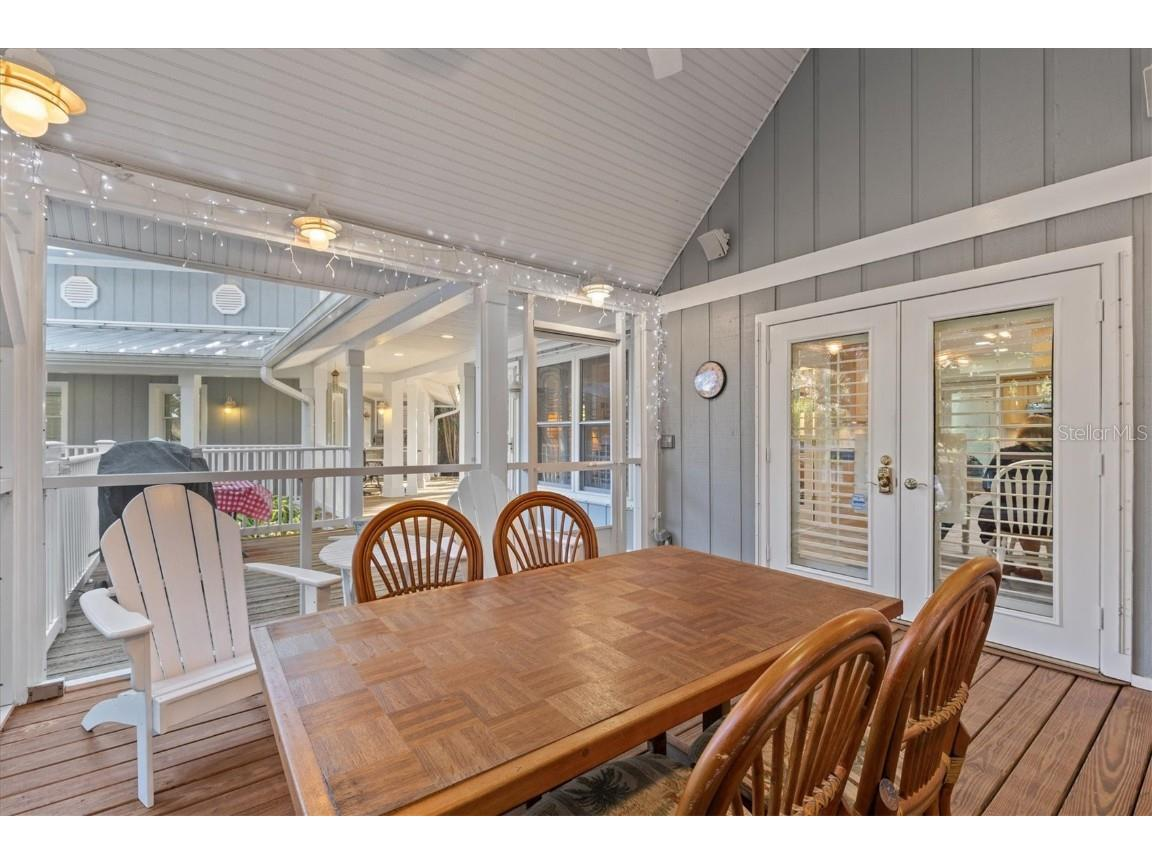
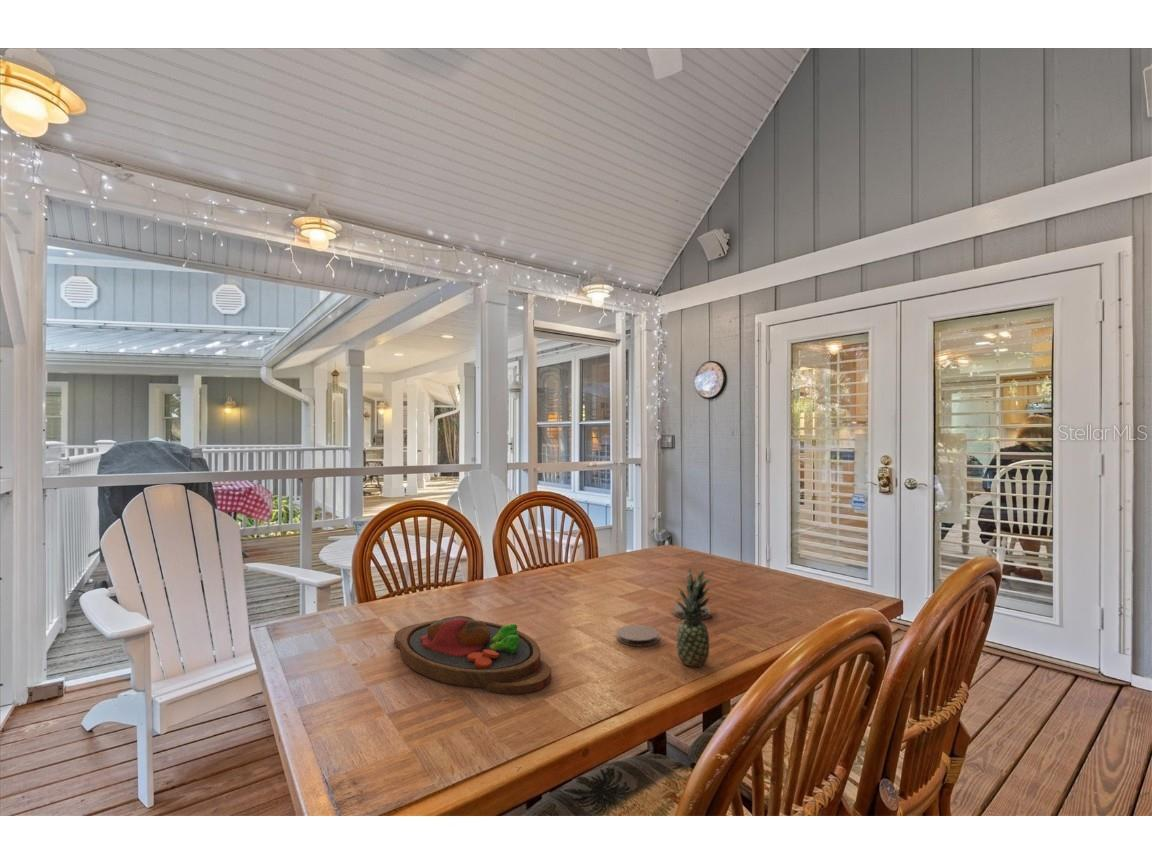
+ fruit [674,567,716,668]
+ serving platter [393,615,552,695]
+ coaster [615,624,660,647]
+ coaster [672,602,712,620]
